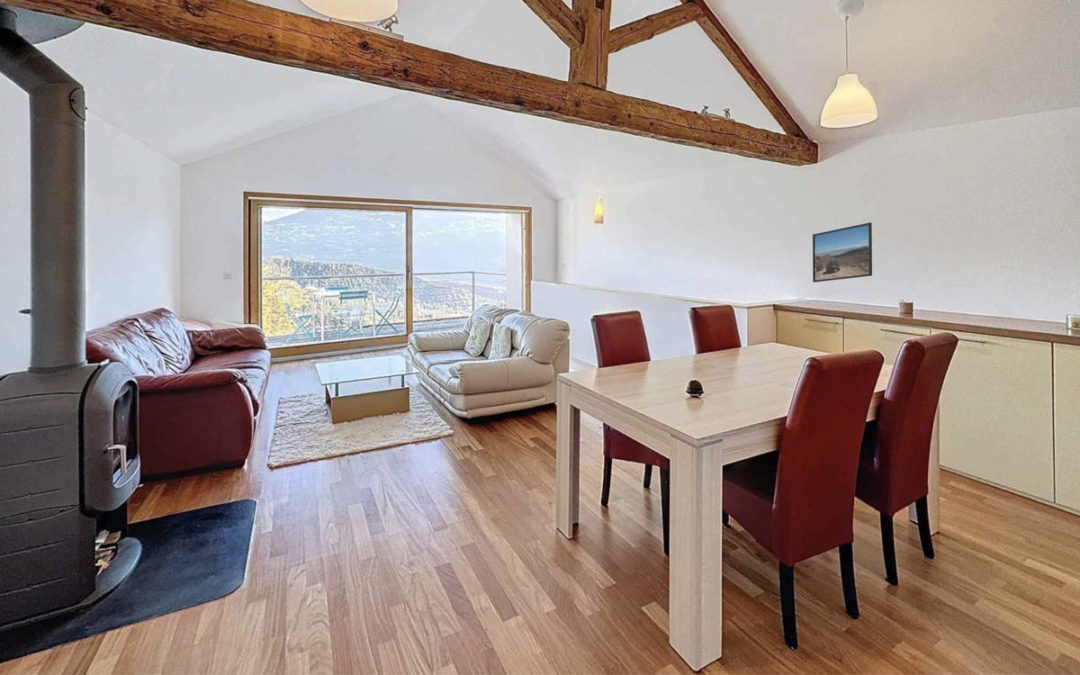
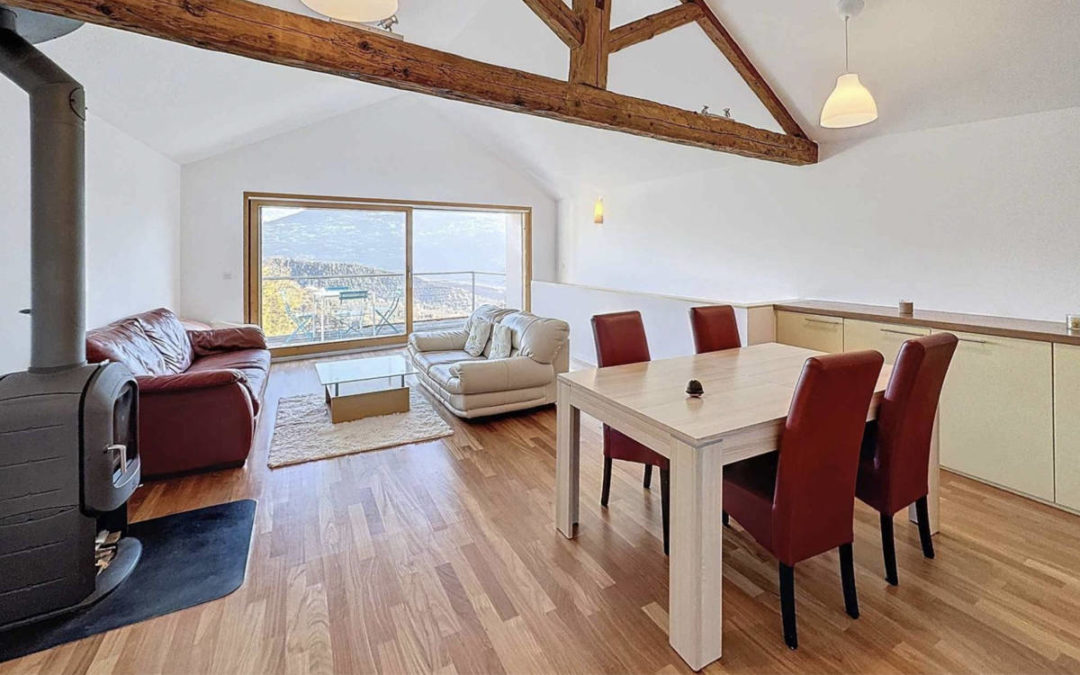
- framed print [812,222,873,283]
